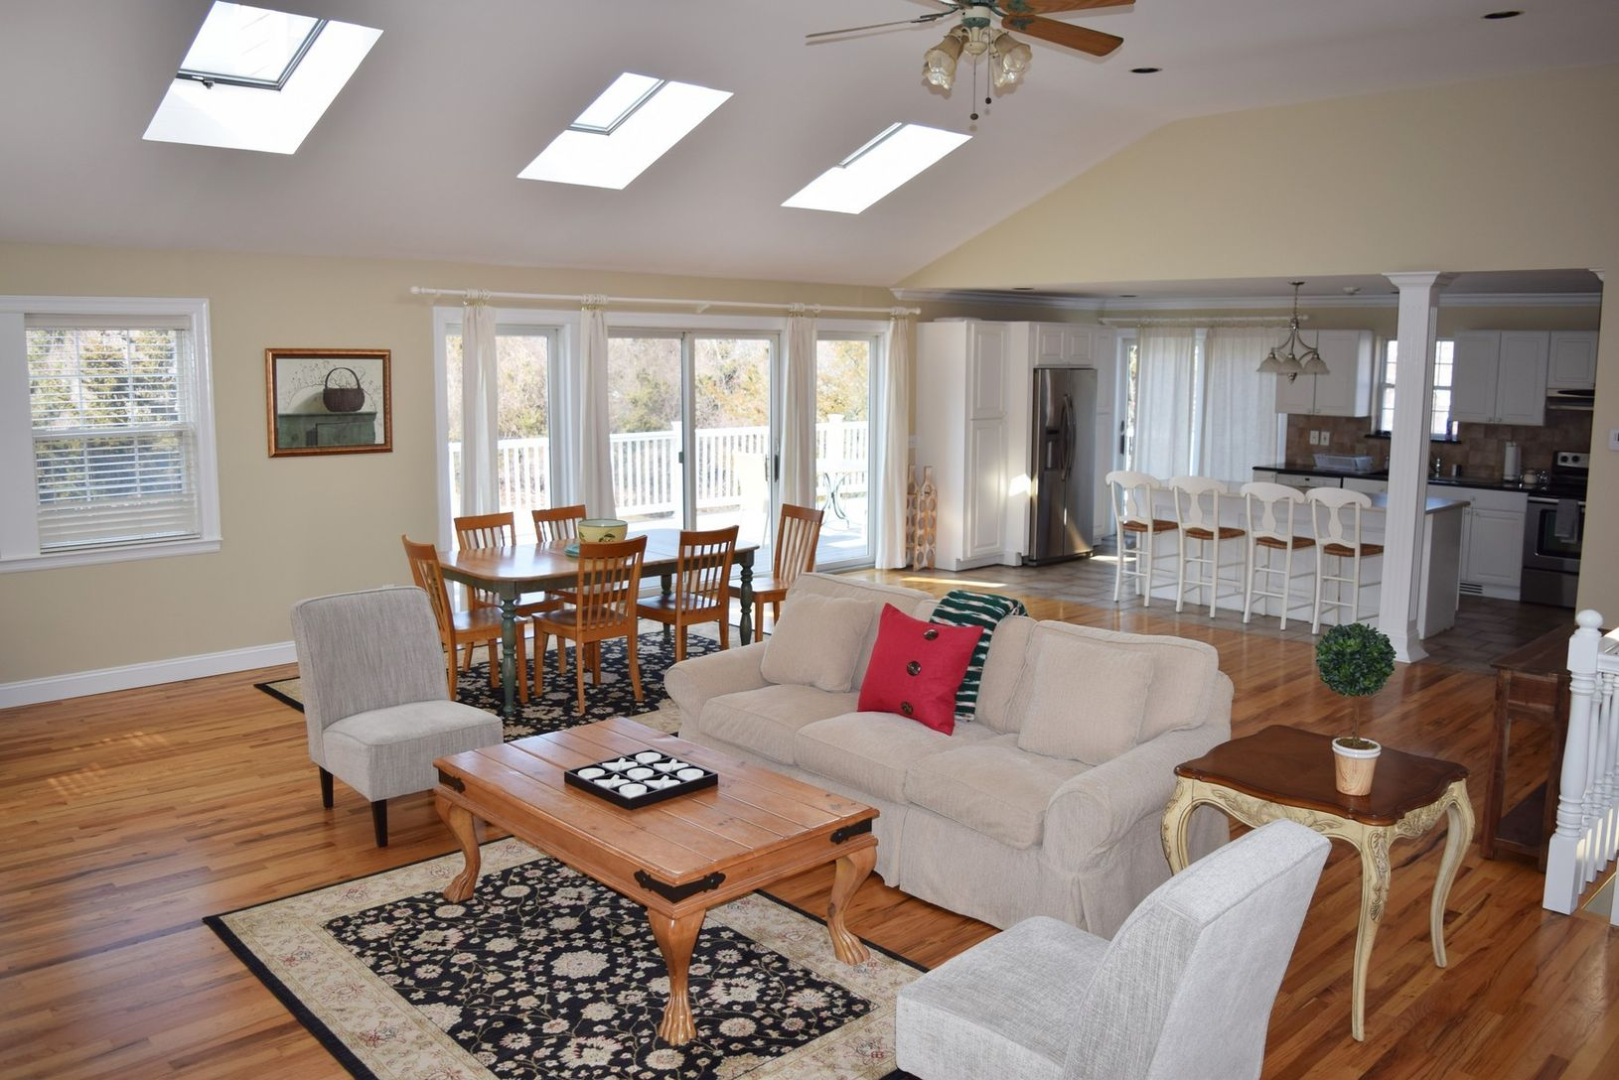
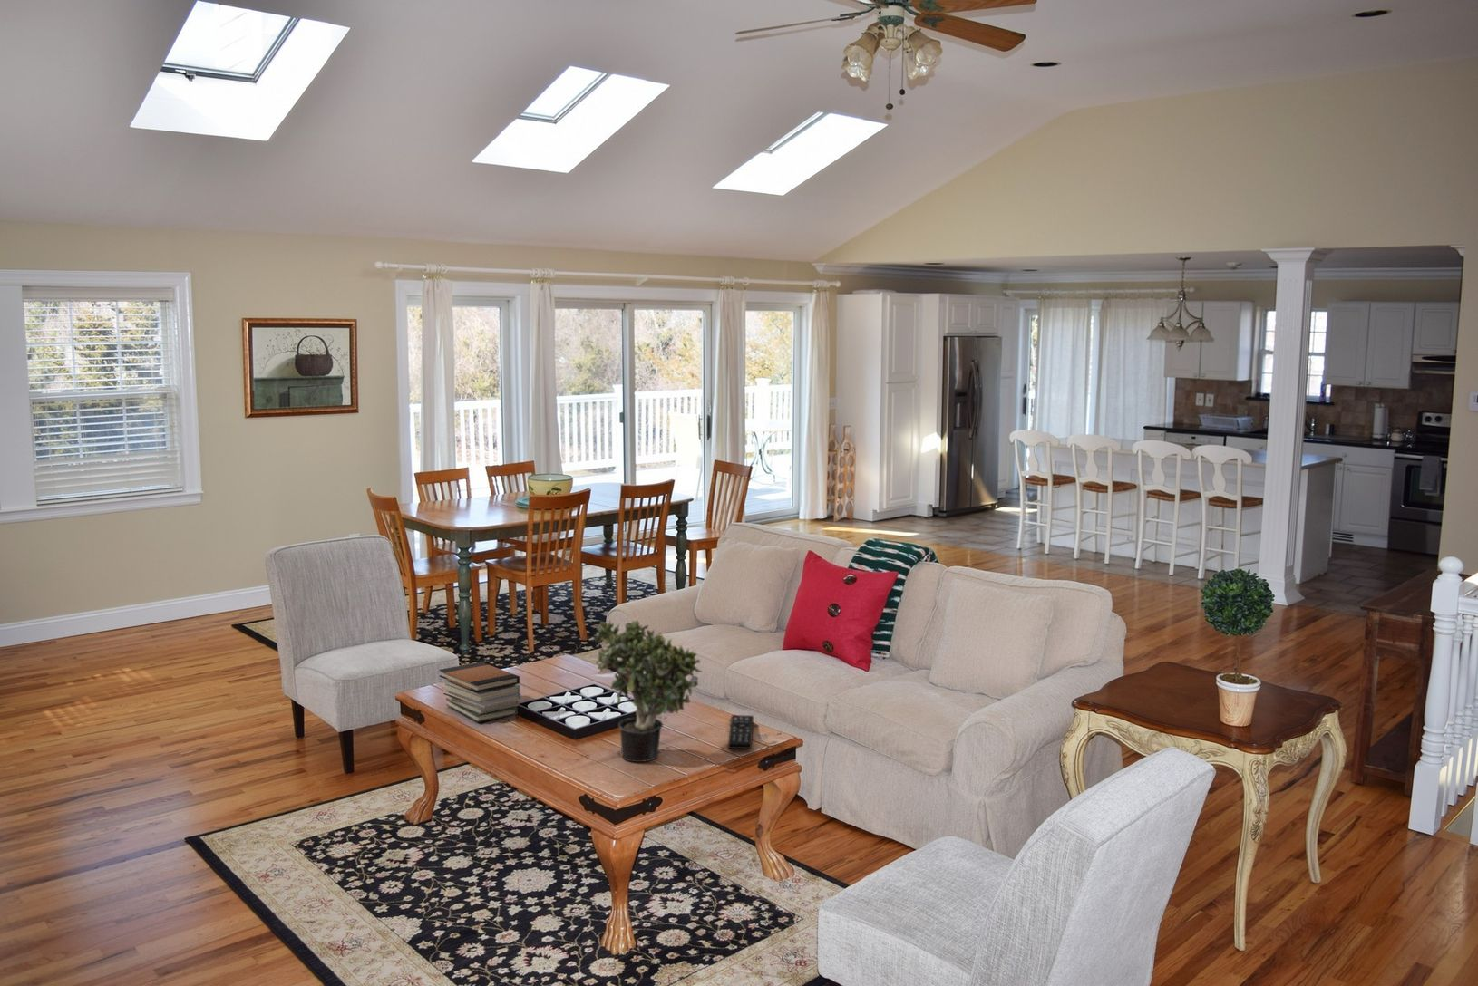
+ book stack [439,660,522,723]
+ remote control [727,714,755,749]
+ potted plant [590,618,703,763]
